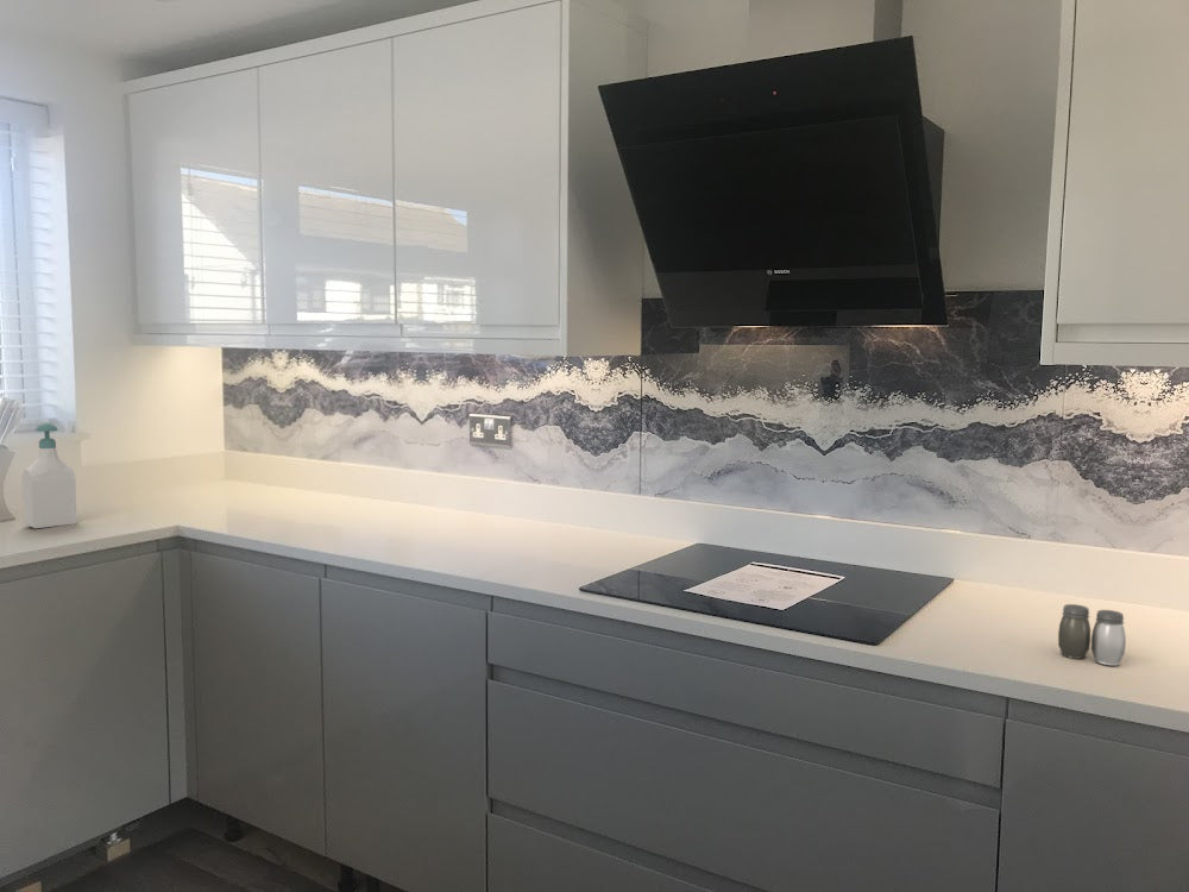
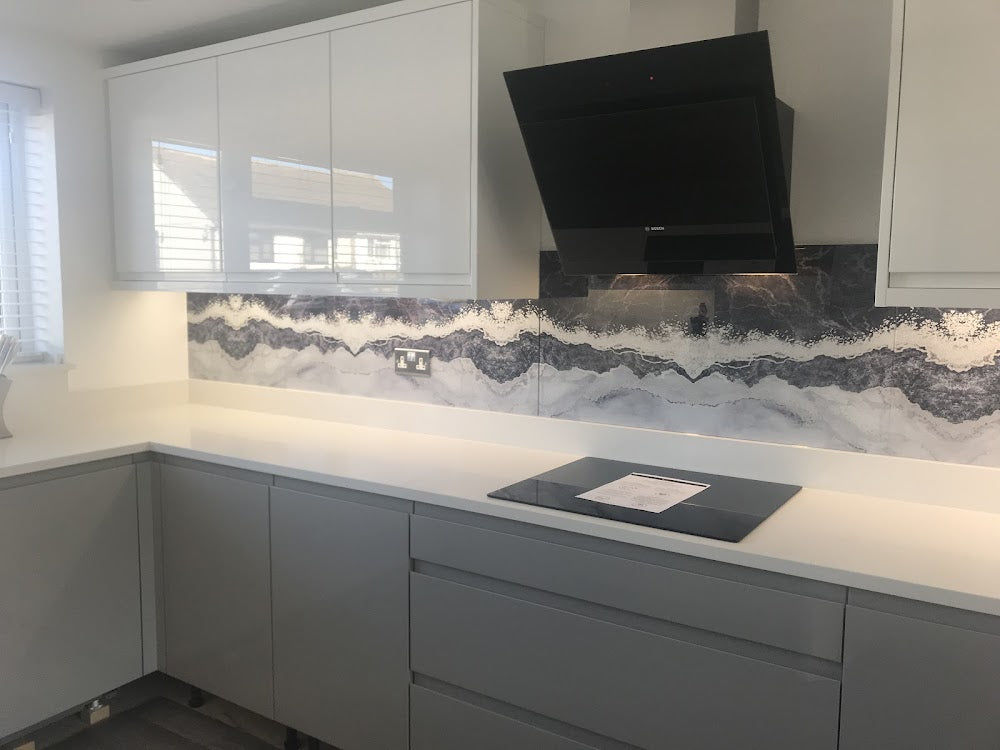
- soap bottle [20,422,78,529]
- salt and pepper shaker [1057,603,1127,666]
